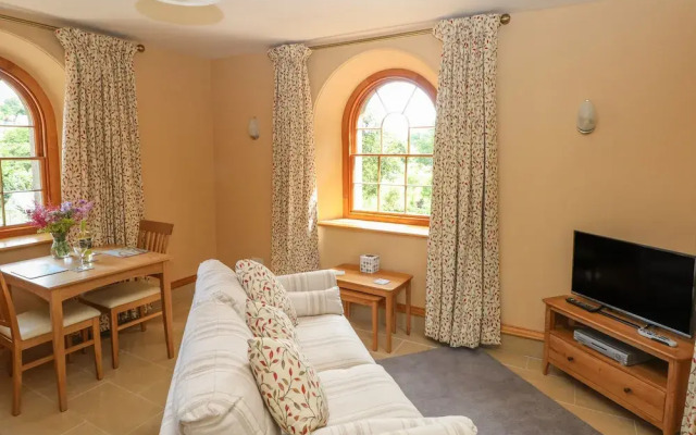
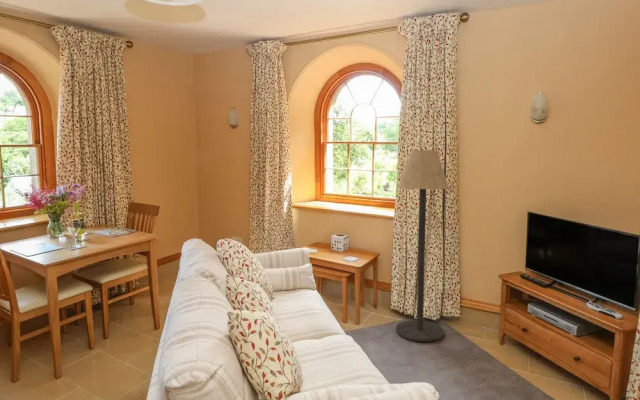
+ floor lamp [395,149,450,342]
